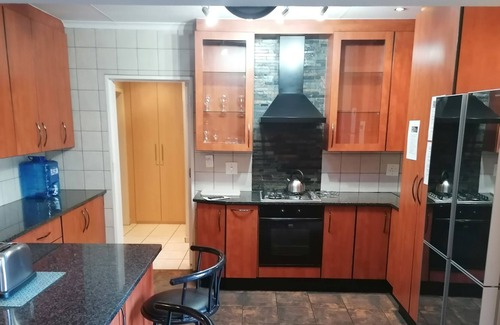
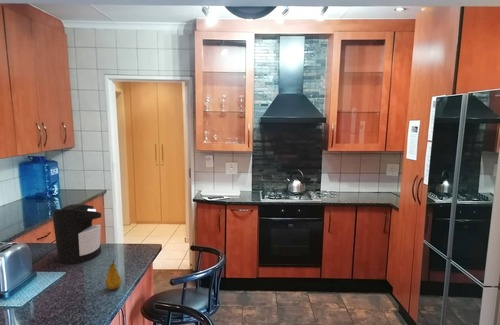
+ coffee maker [52,203,102,265]
+ fruit [104,259,122,291]
